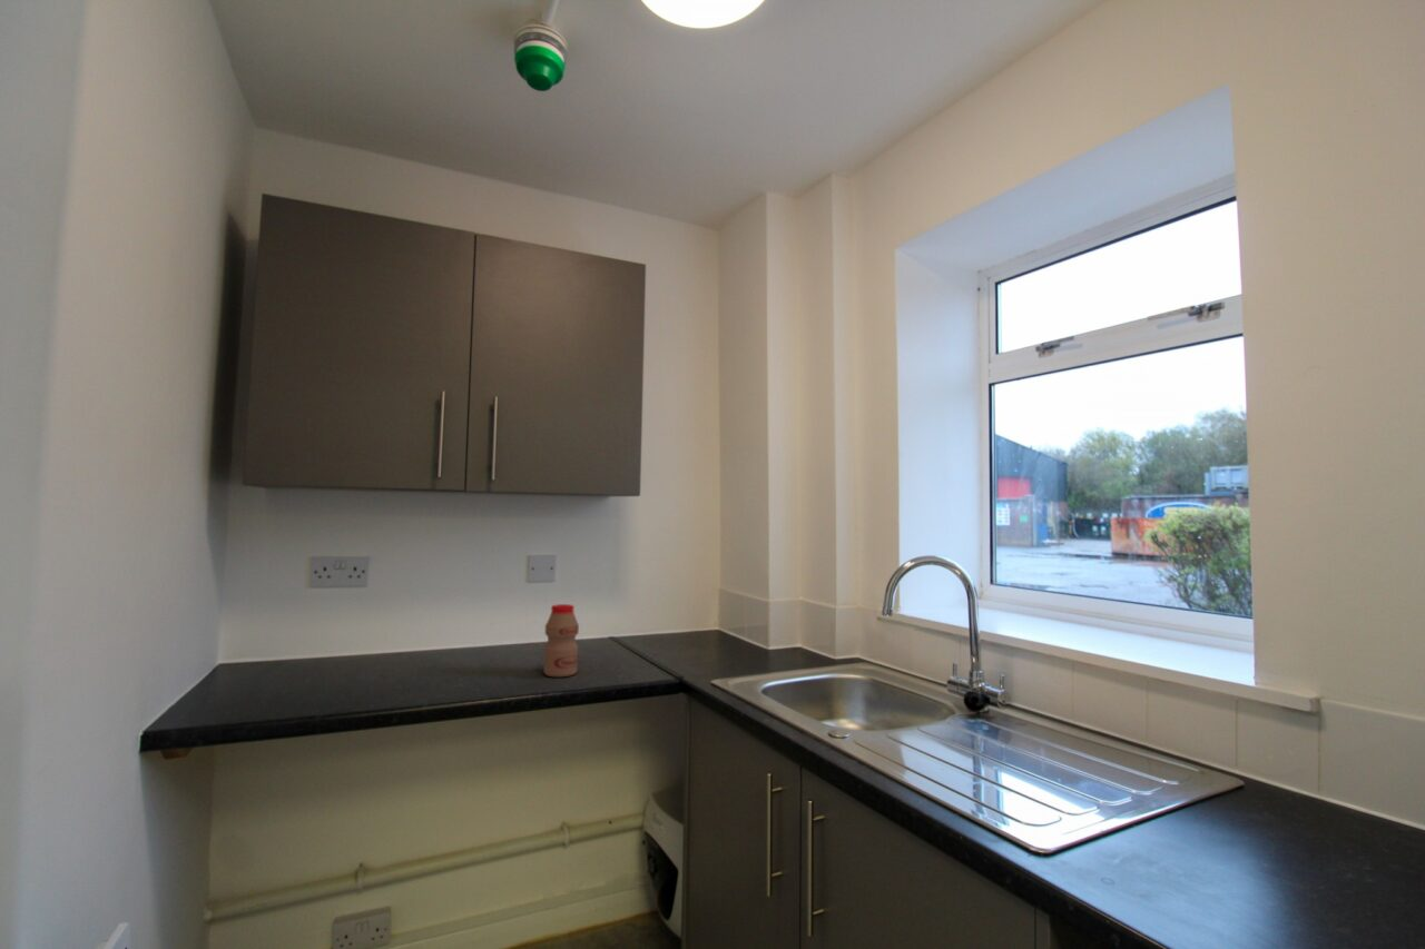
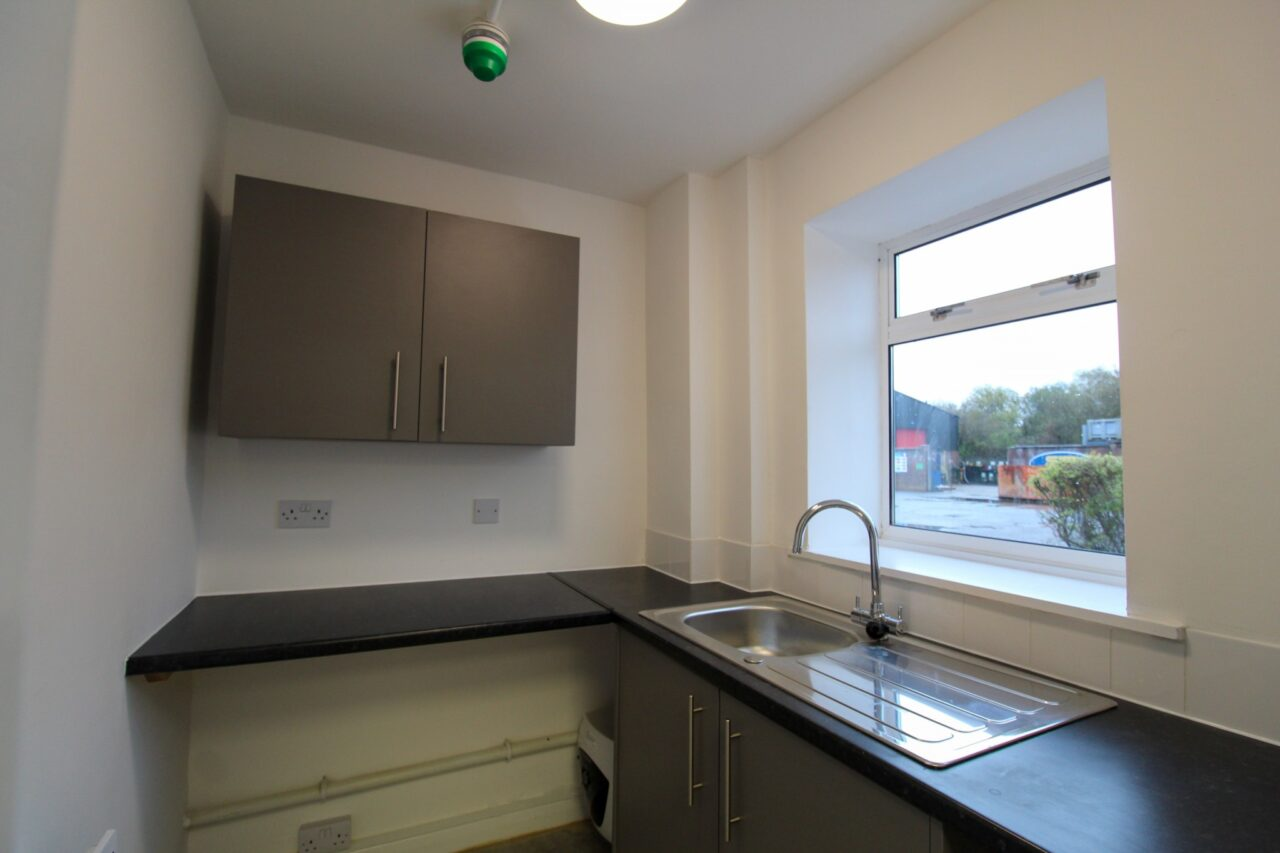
- bottle [543,603,580,678]
